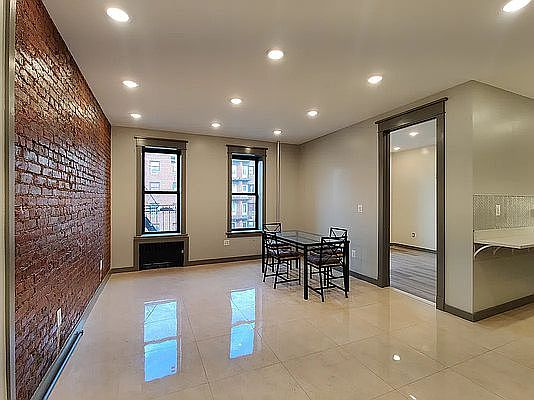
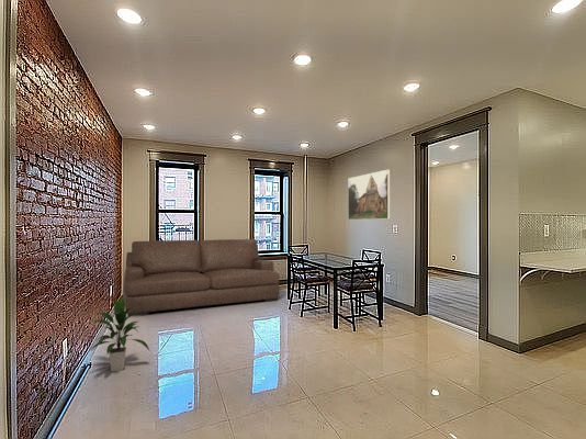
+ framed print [347,168,391,221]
+ indoor plant [89,296,151,372]
+ sofa [122,238,281,317]
